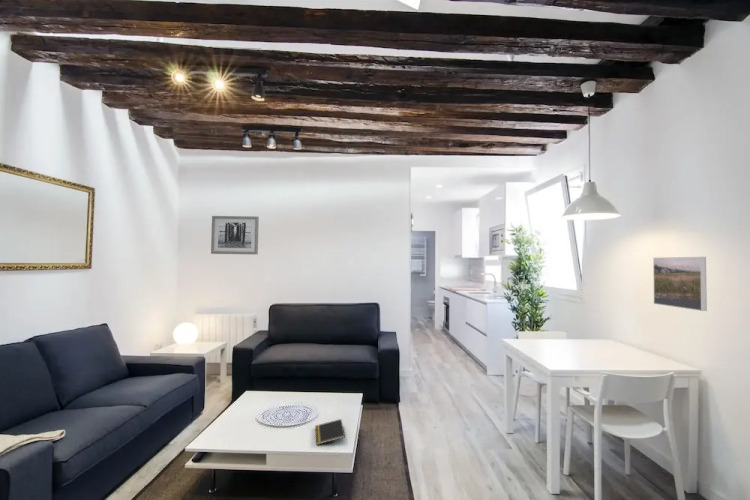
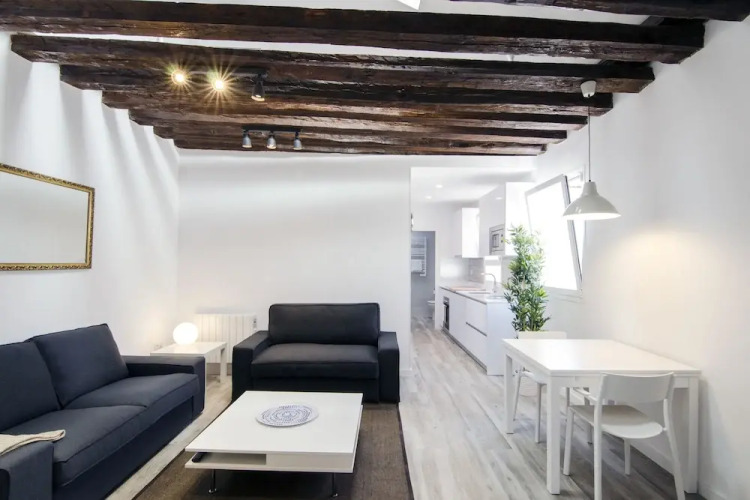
- wall art [210,215,260,256]
- notepad [314,418,346,446]
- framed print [652,256,708,312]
